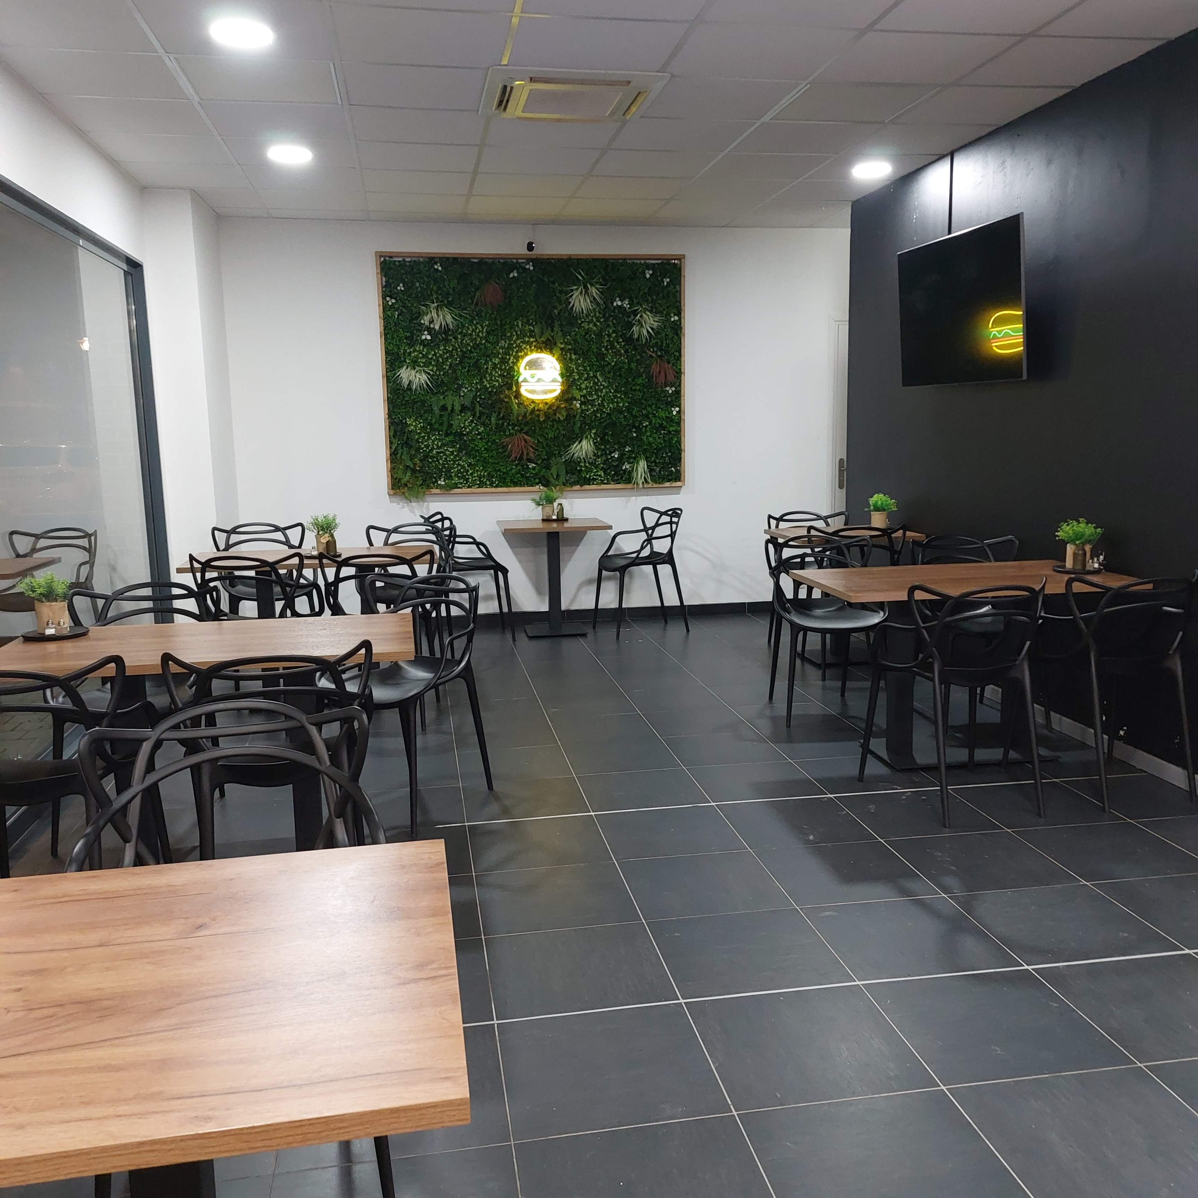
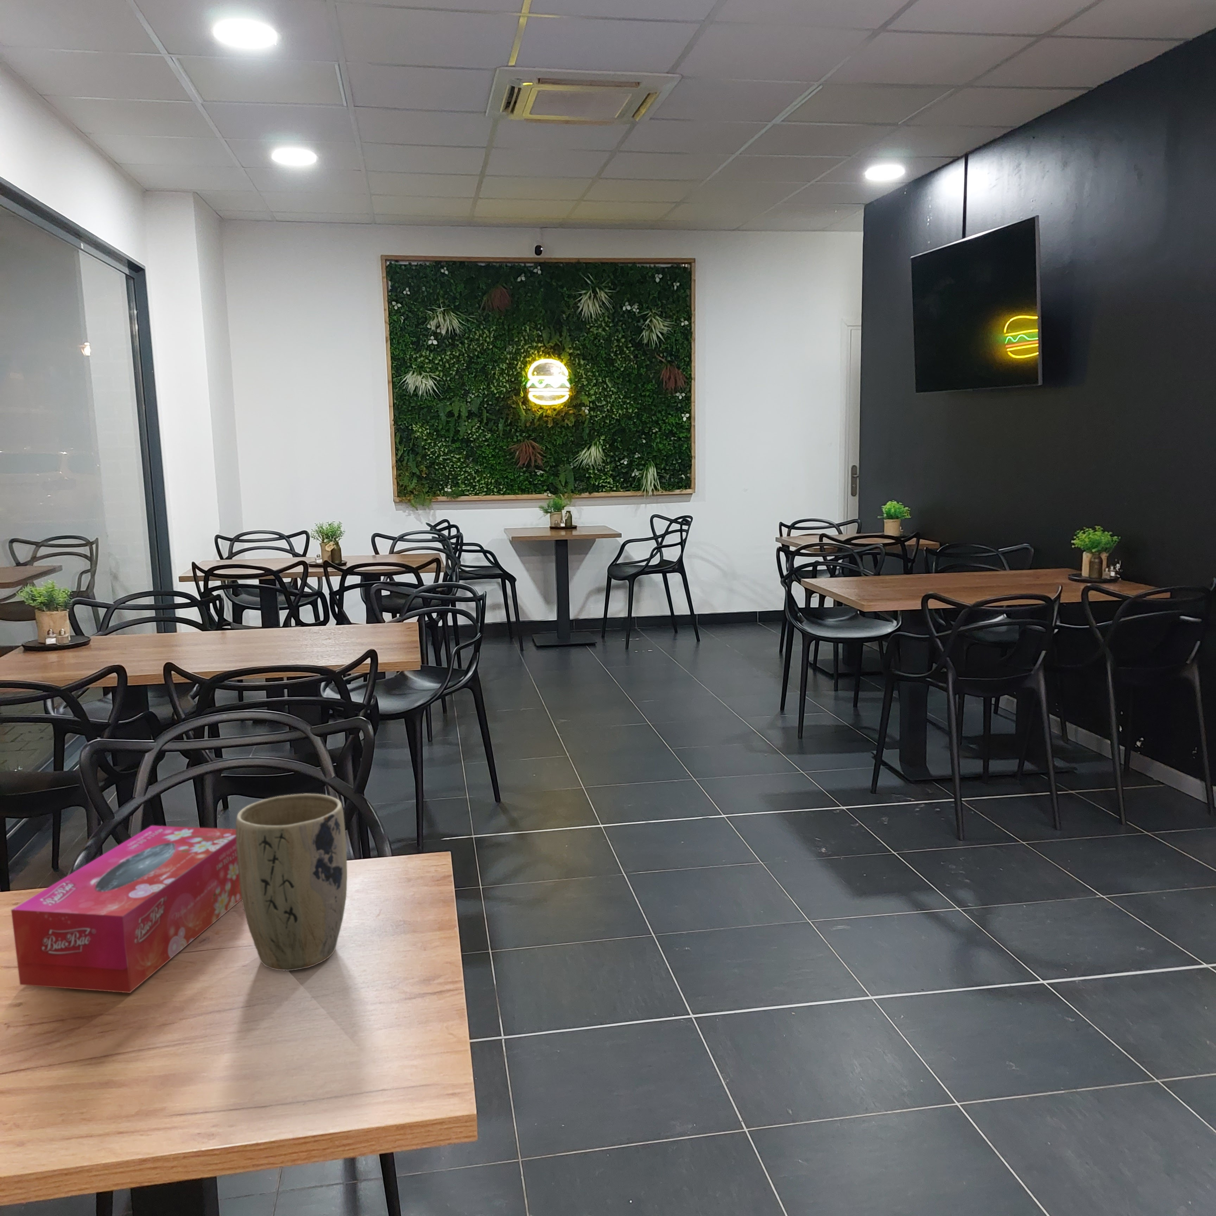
+ tissue box [10,825,242,993]
+ plant pot [235,794,347,971]
